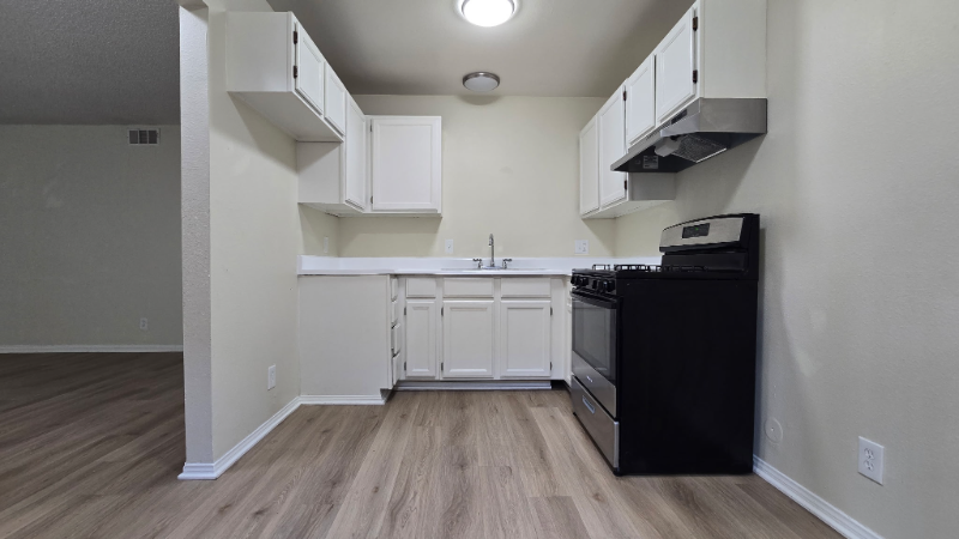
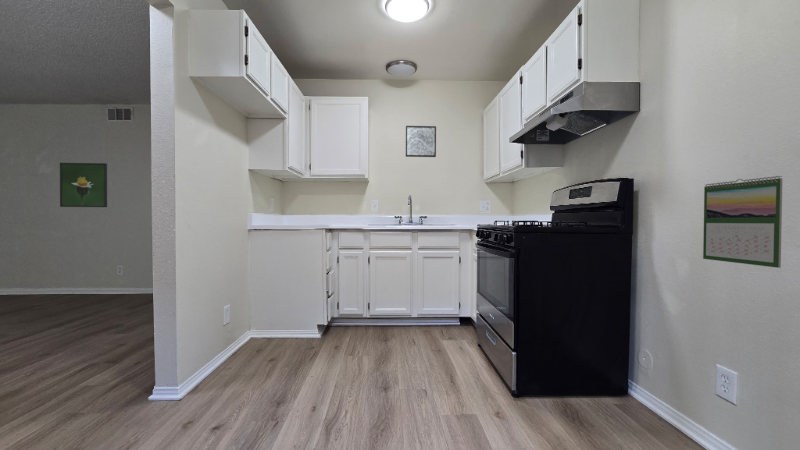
+ wall art [405,125,437,158]
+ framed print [59,162,108,208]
+ calendar [702,175,783,269]
